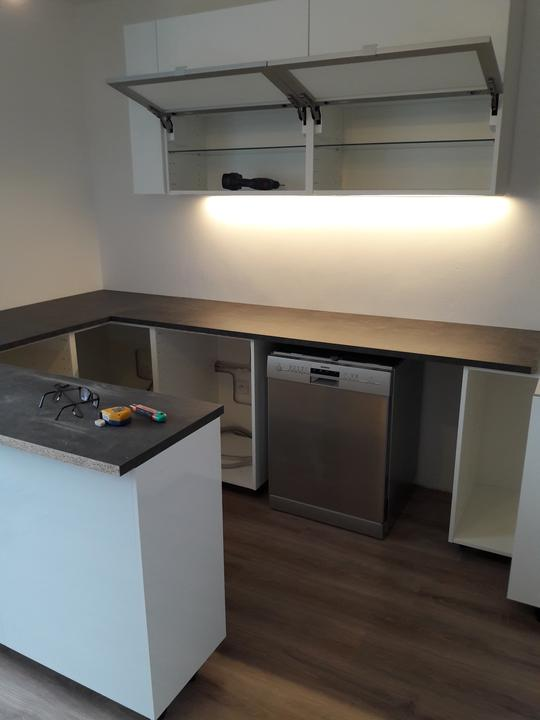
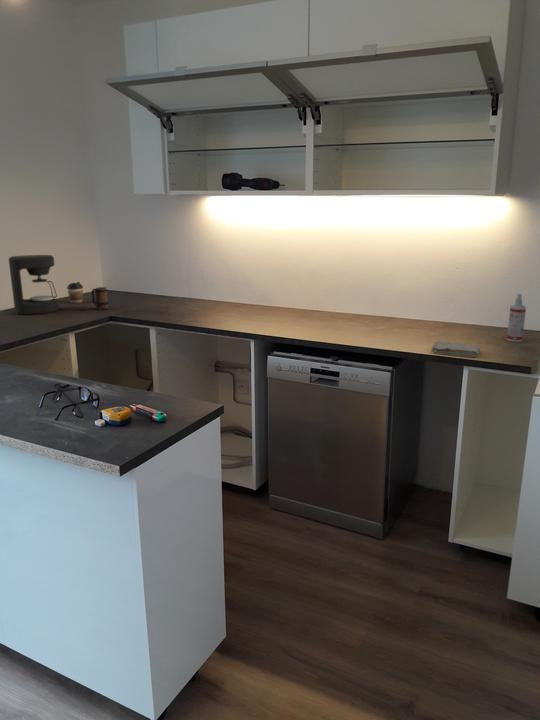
+ coffee cup [66,281,84,304]
+ washcloth [430,340,481,358]
+ mug [91,286,110,311]
+ coffee maker [8,254,60,316]
+ spray bottle [506,293,527,343]
